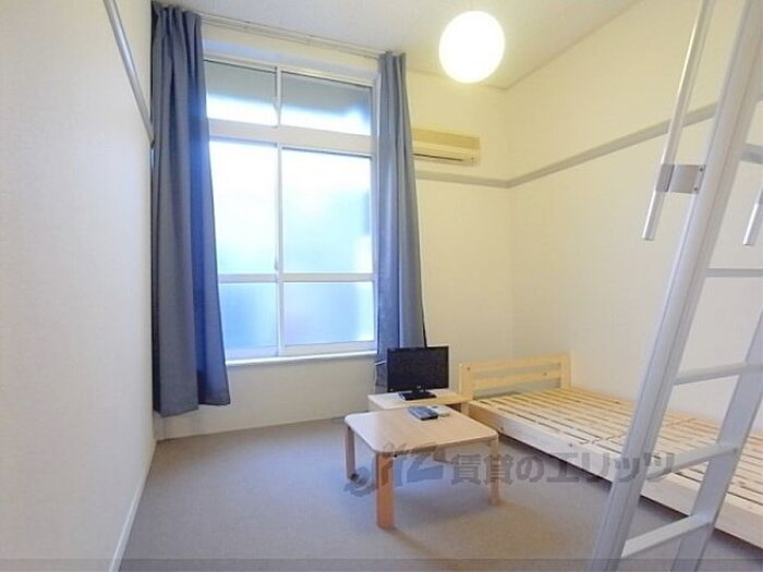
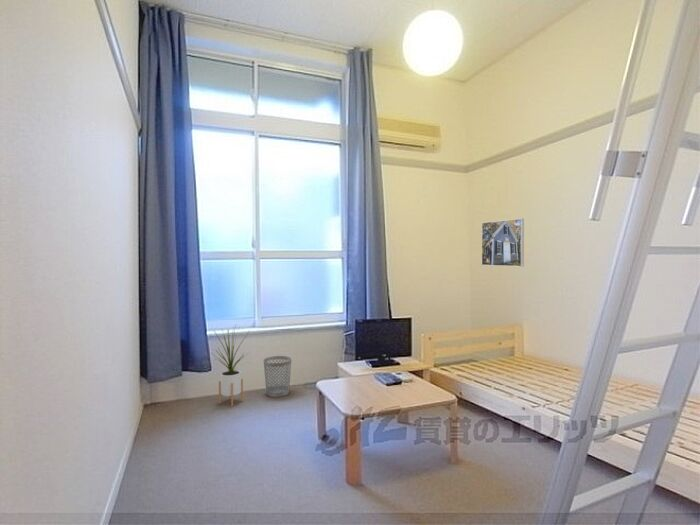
+ wastebasket [263,355,293,398]
+ house plant [208,325,252,407]
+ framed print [481,218,525,268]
